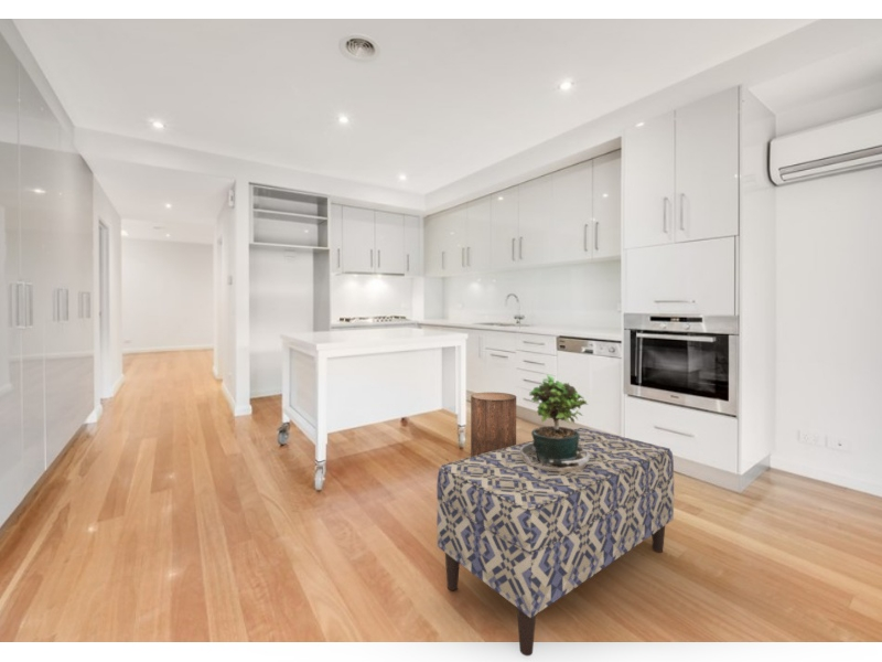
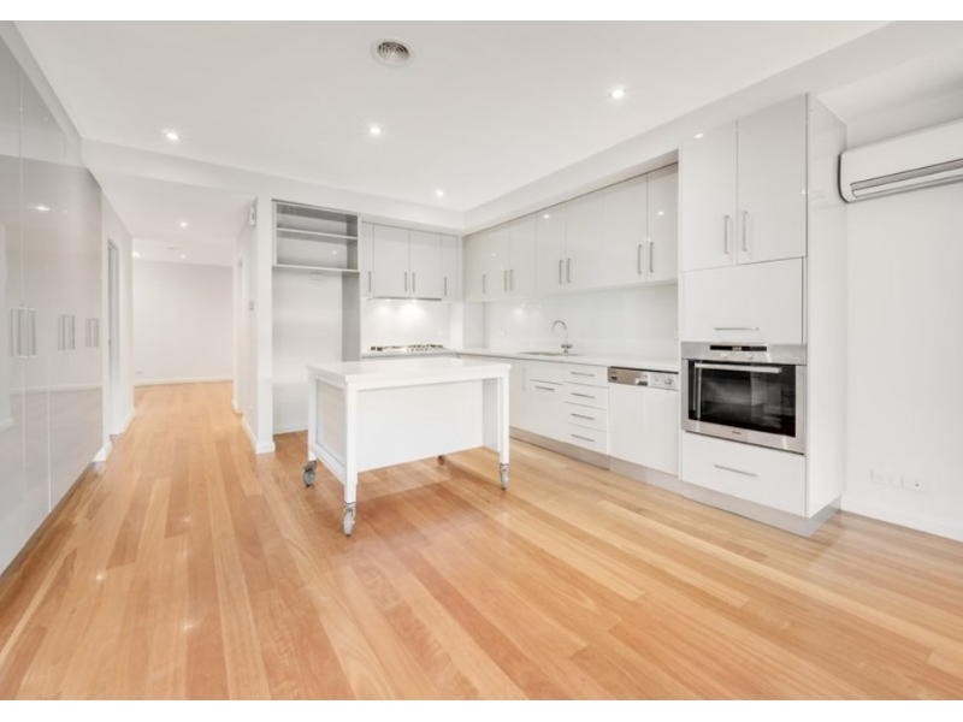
- bench [435,427,675,658]
- stool [470,392,517,457]
- potted plant [520,374,611,472]
